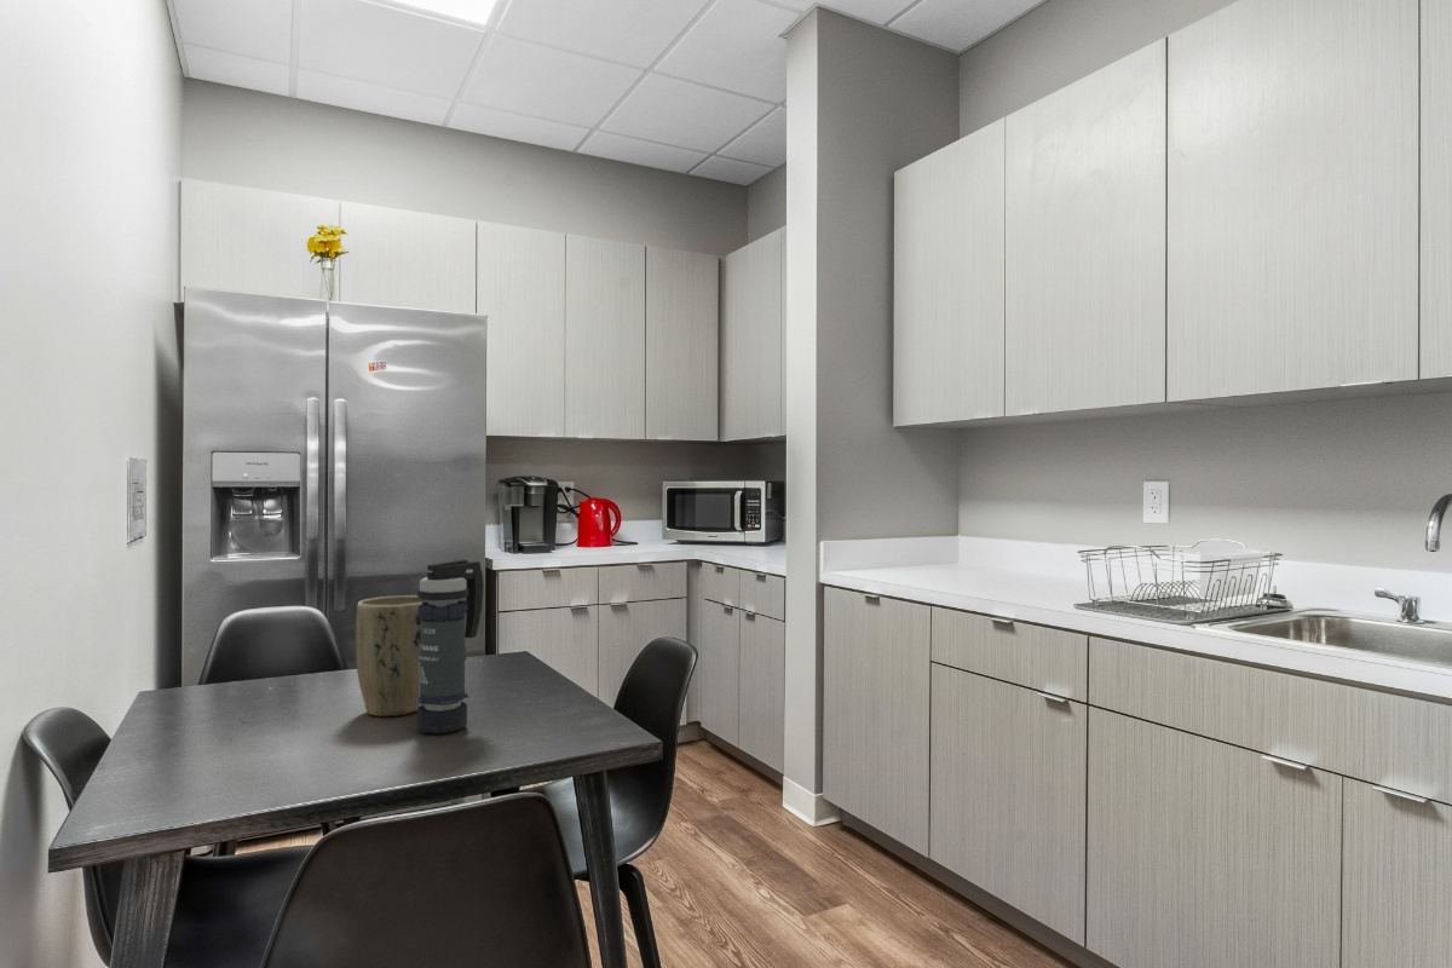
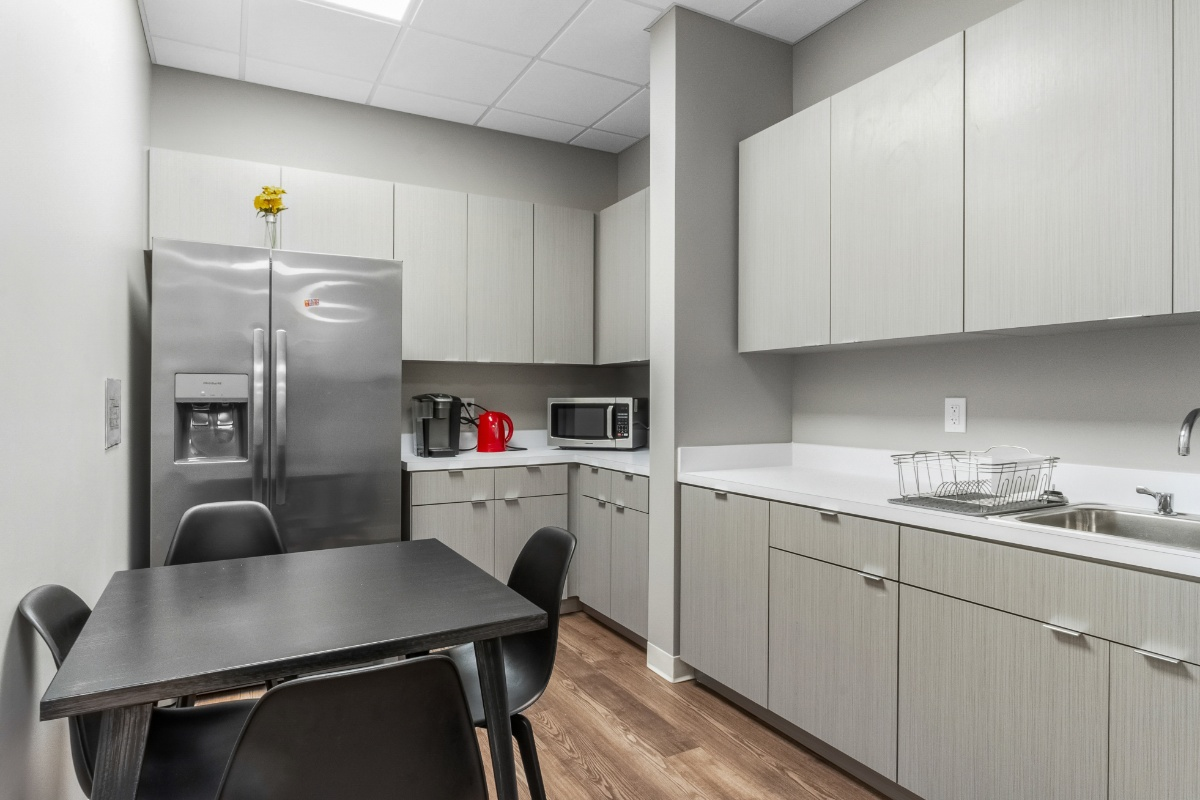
- smoke grenade [416,558,485,734]
- plant pot [355,594,428,718]
